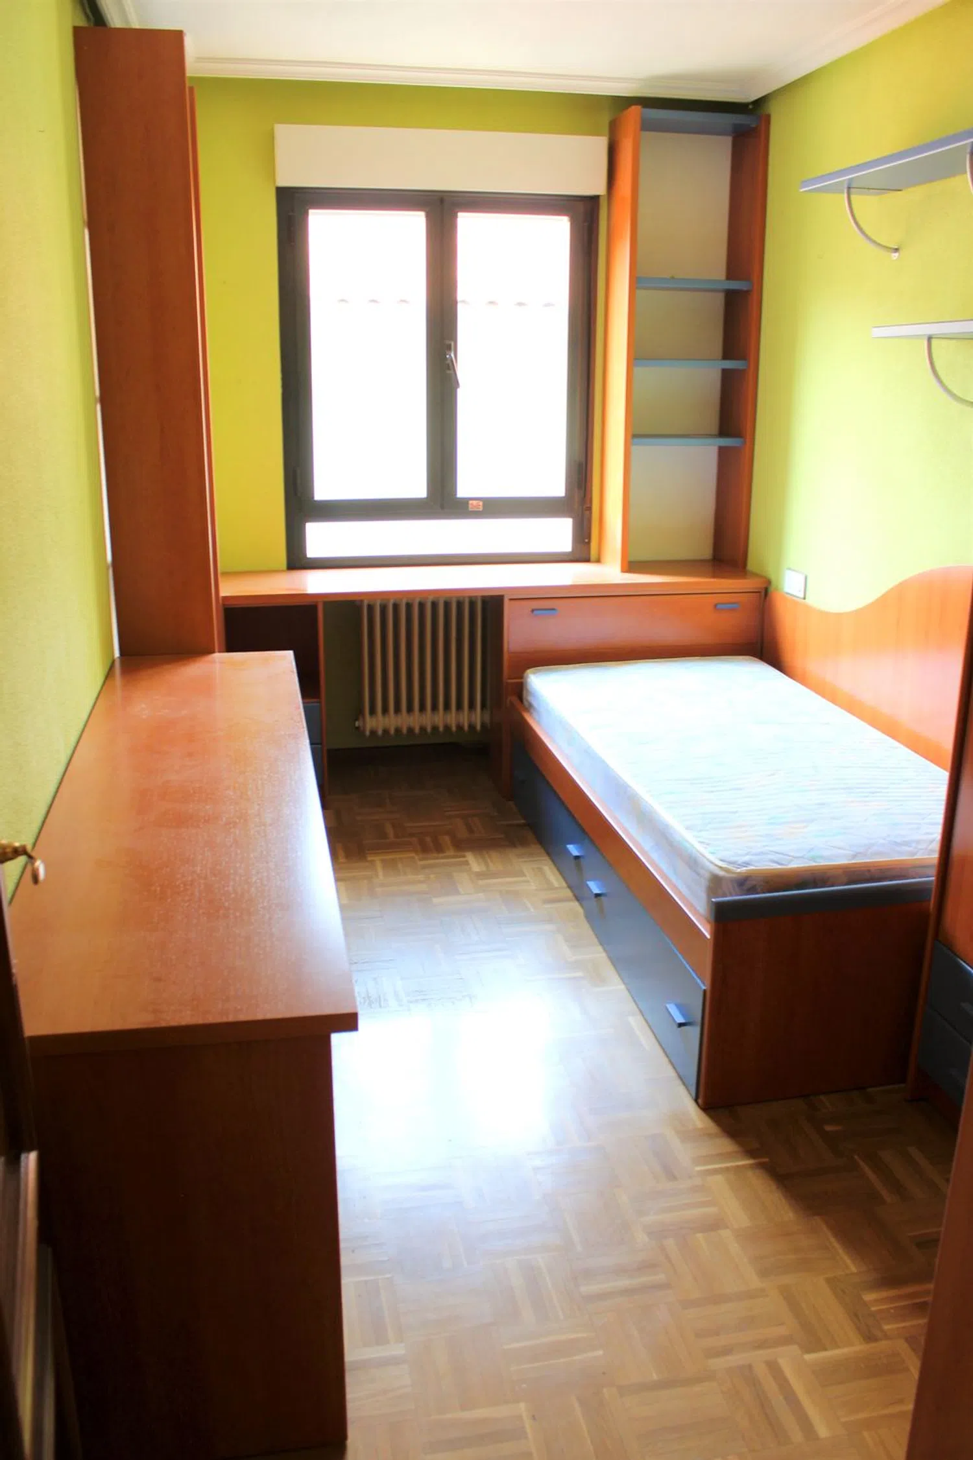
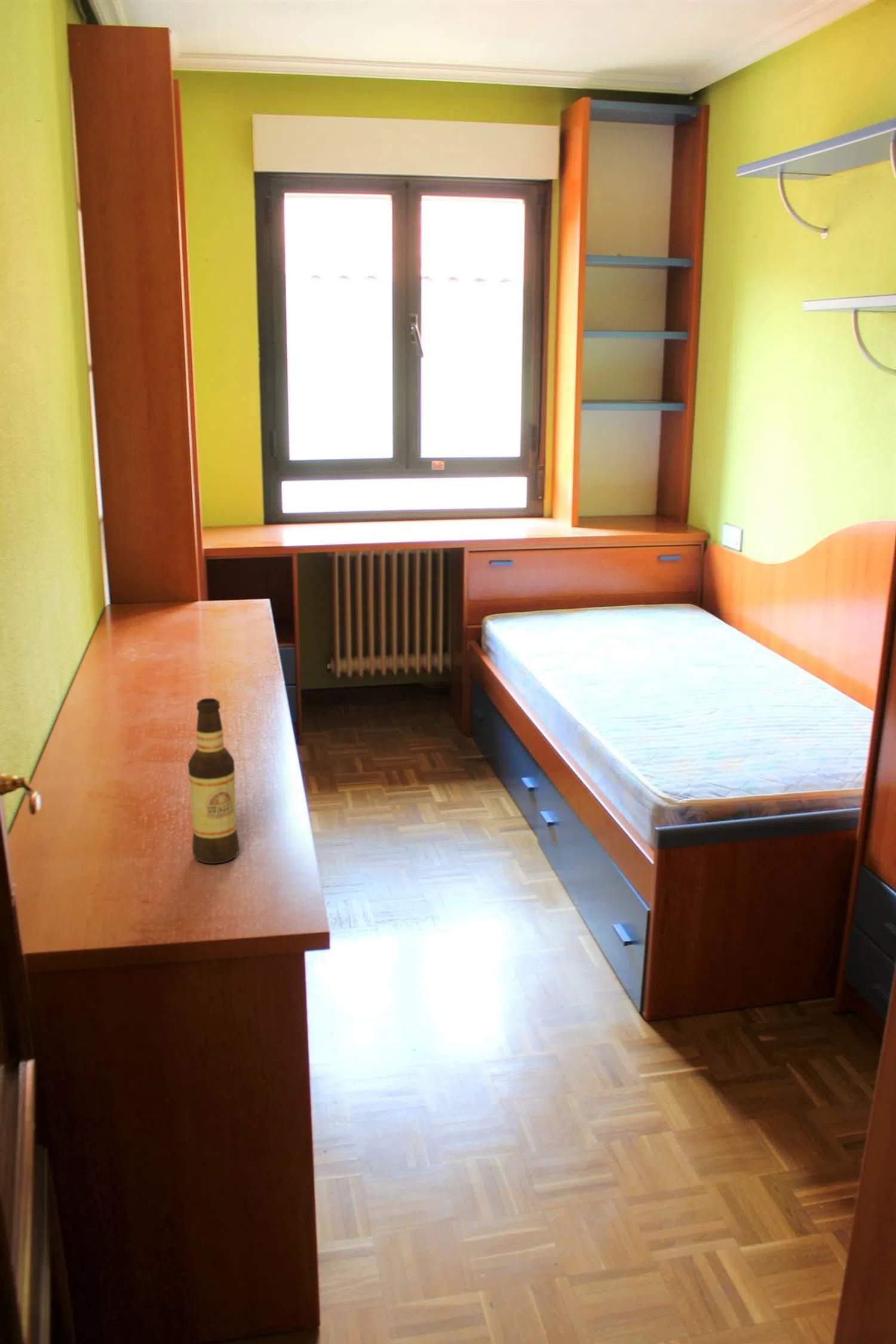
+ bottle [188,698,240,864]
